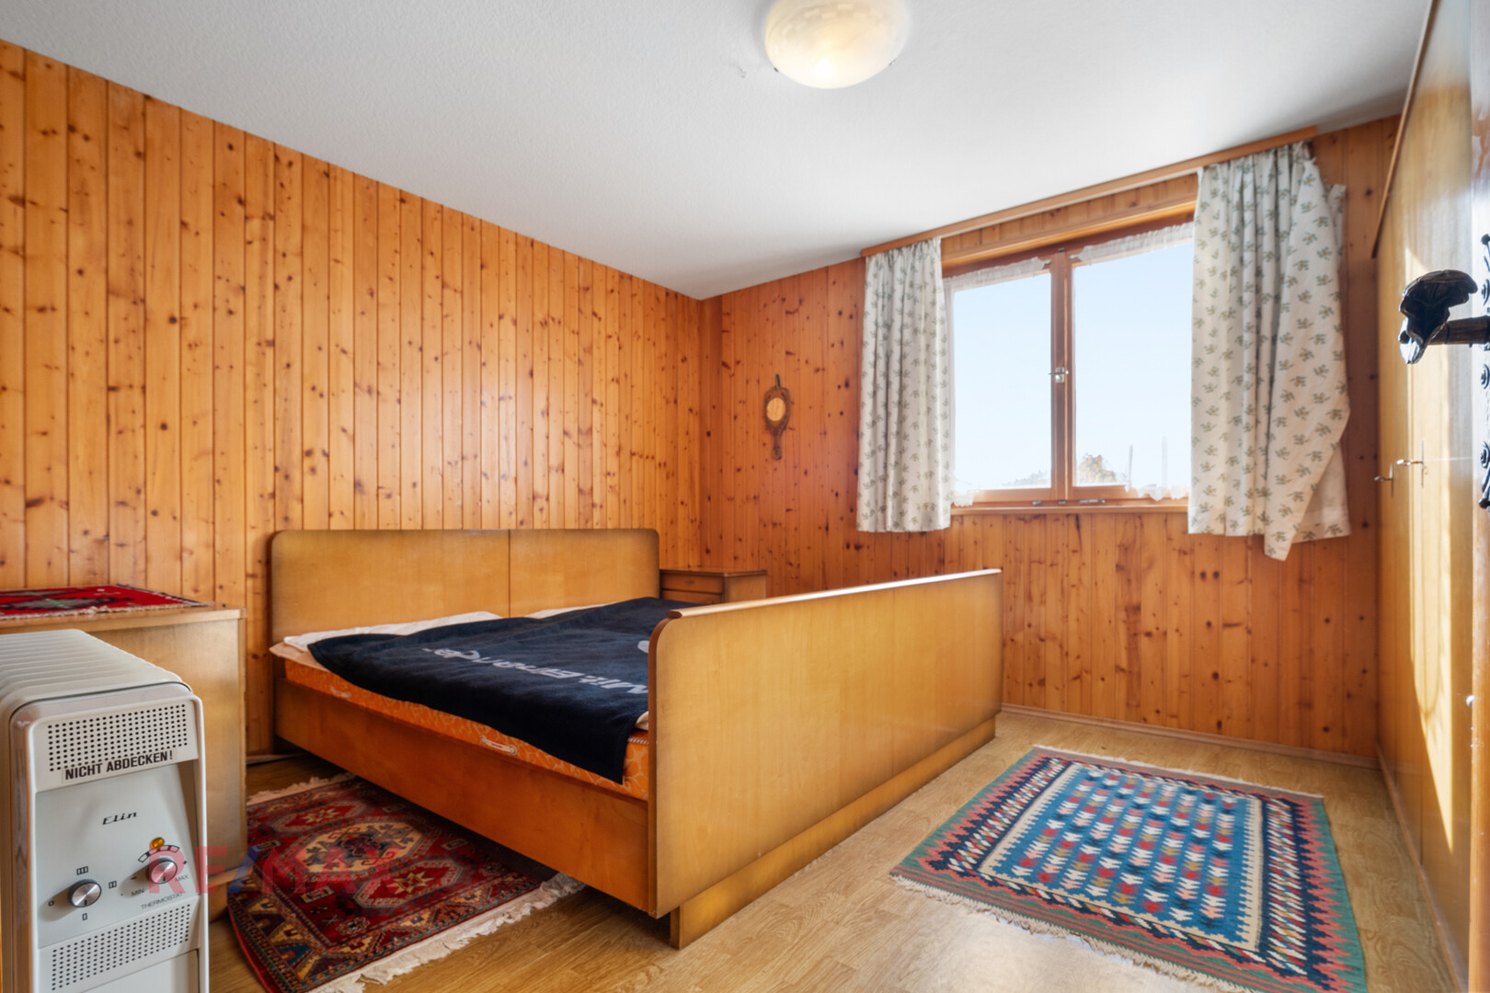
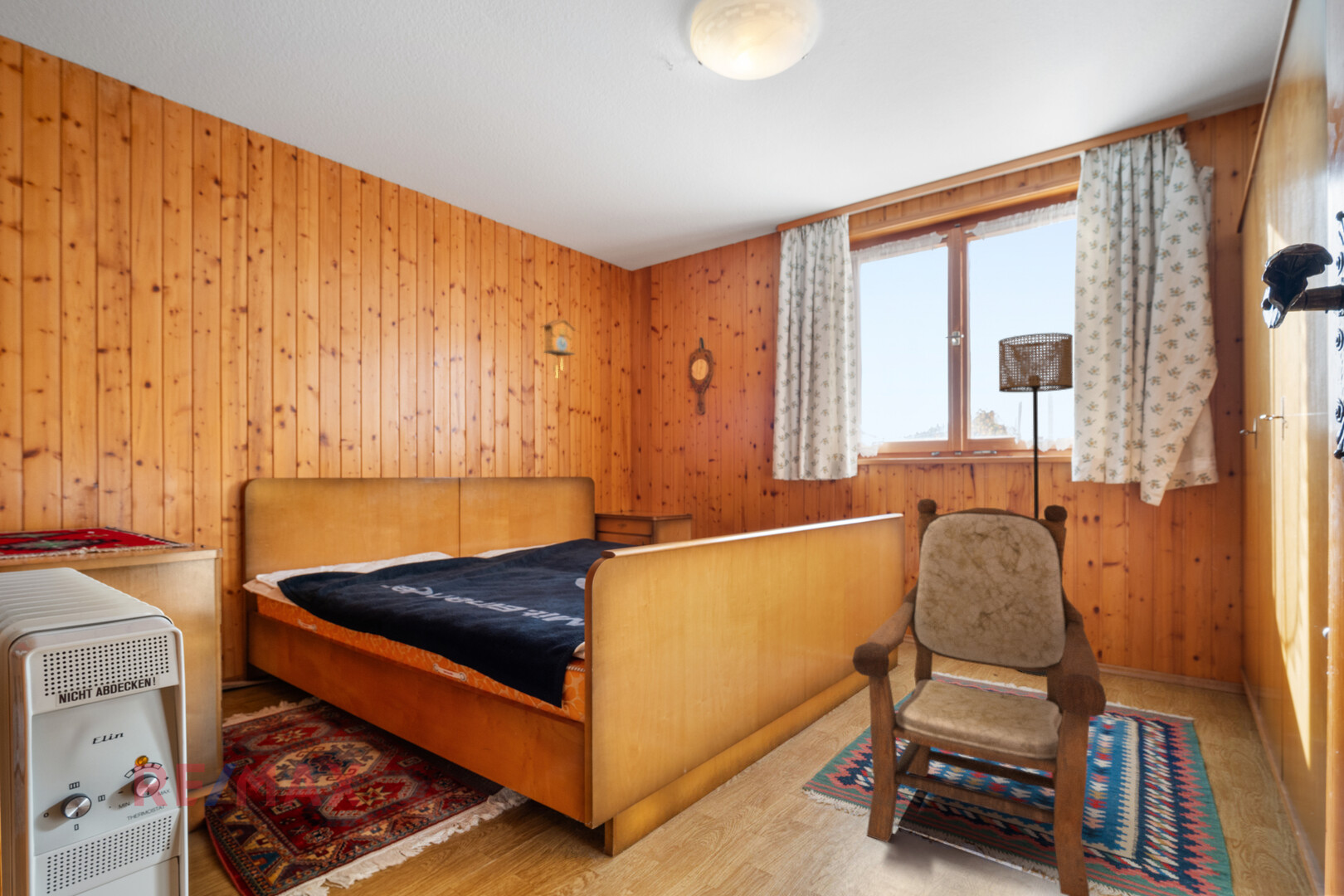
+ armchair [851,498,1108,896]
+ floor lamp [998,332,1074,678]
+ cuckoo clock [540,318,578,379]
